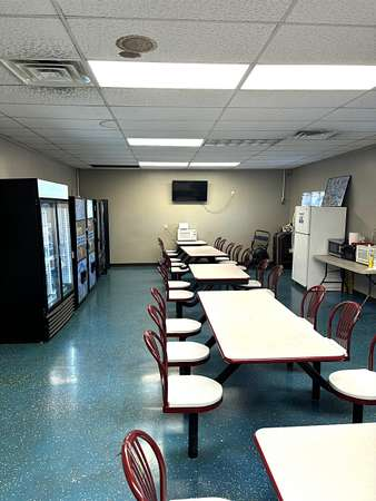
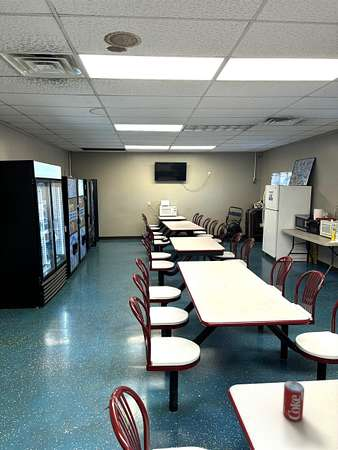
+ beverage can [282,380,305,422]
